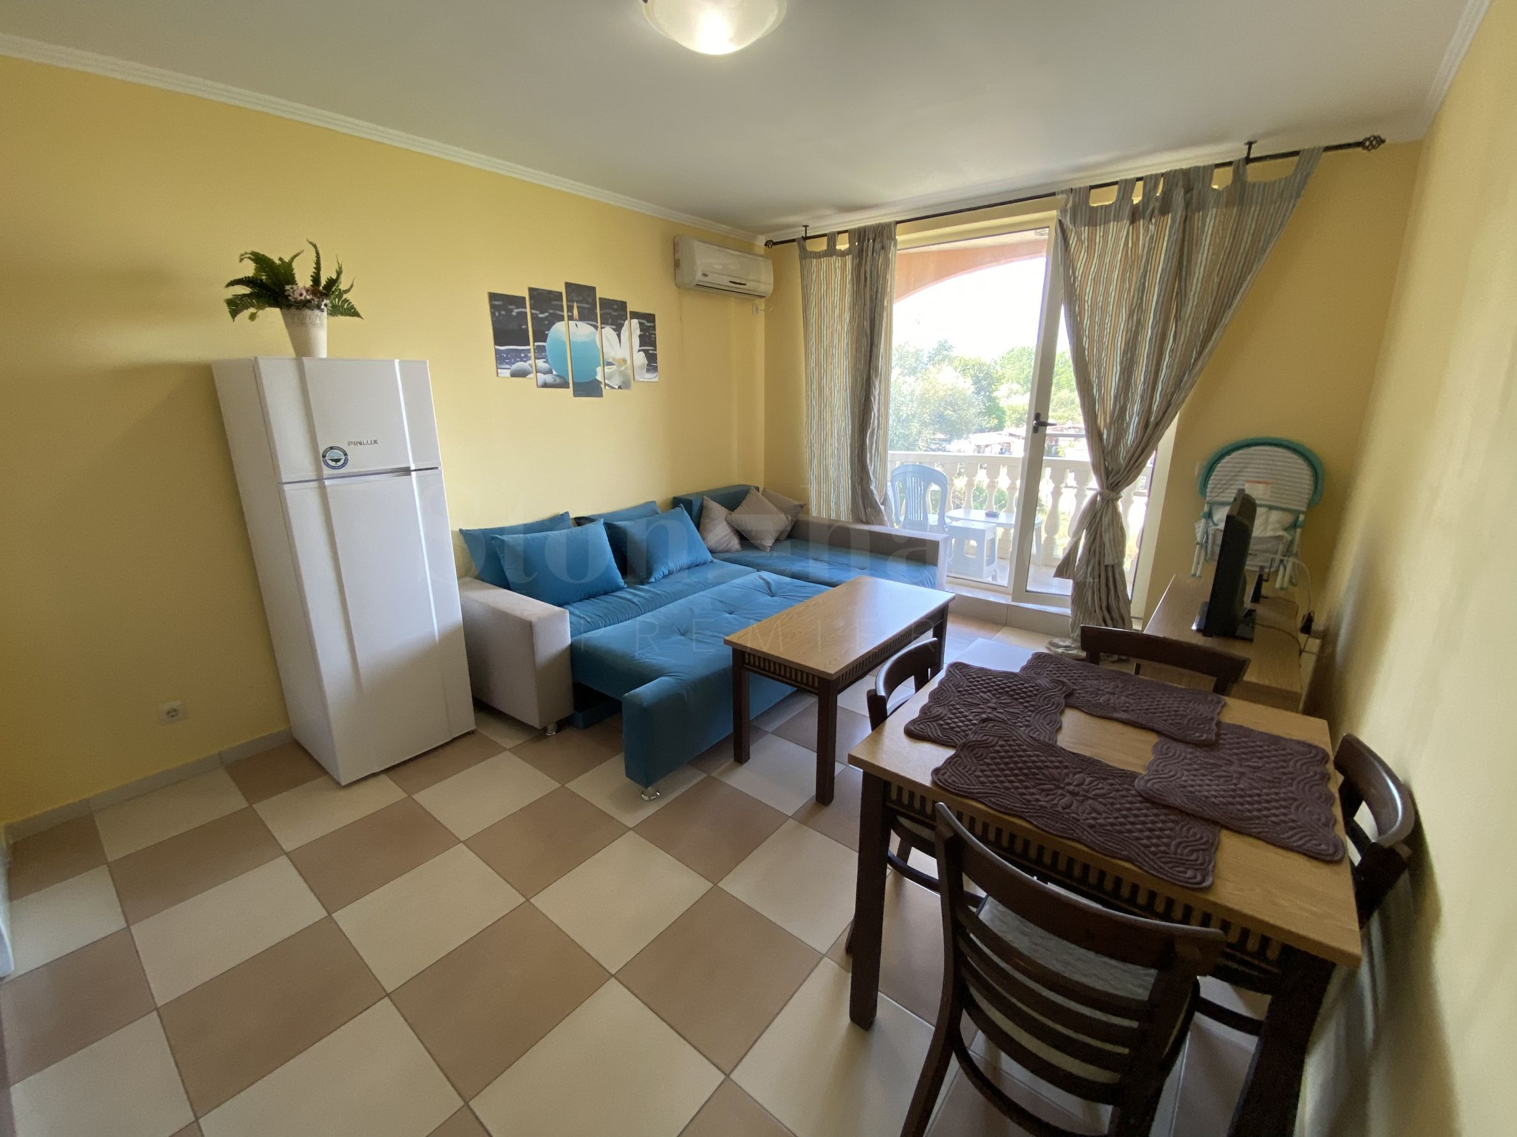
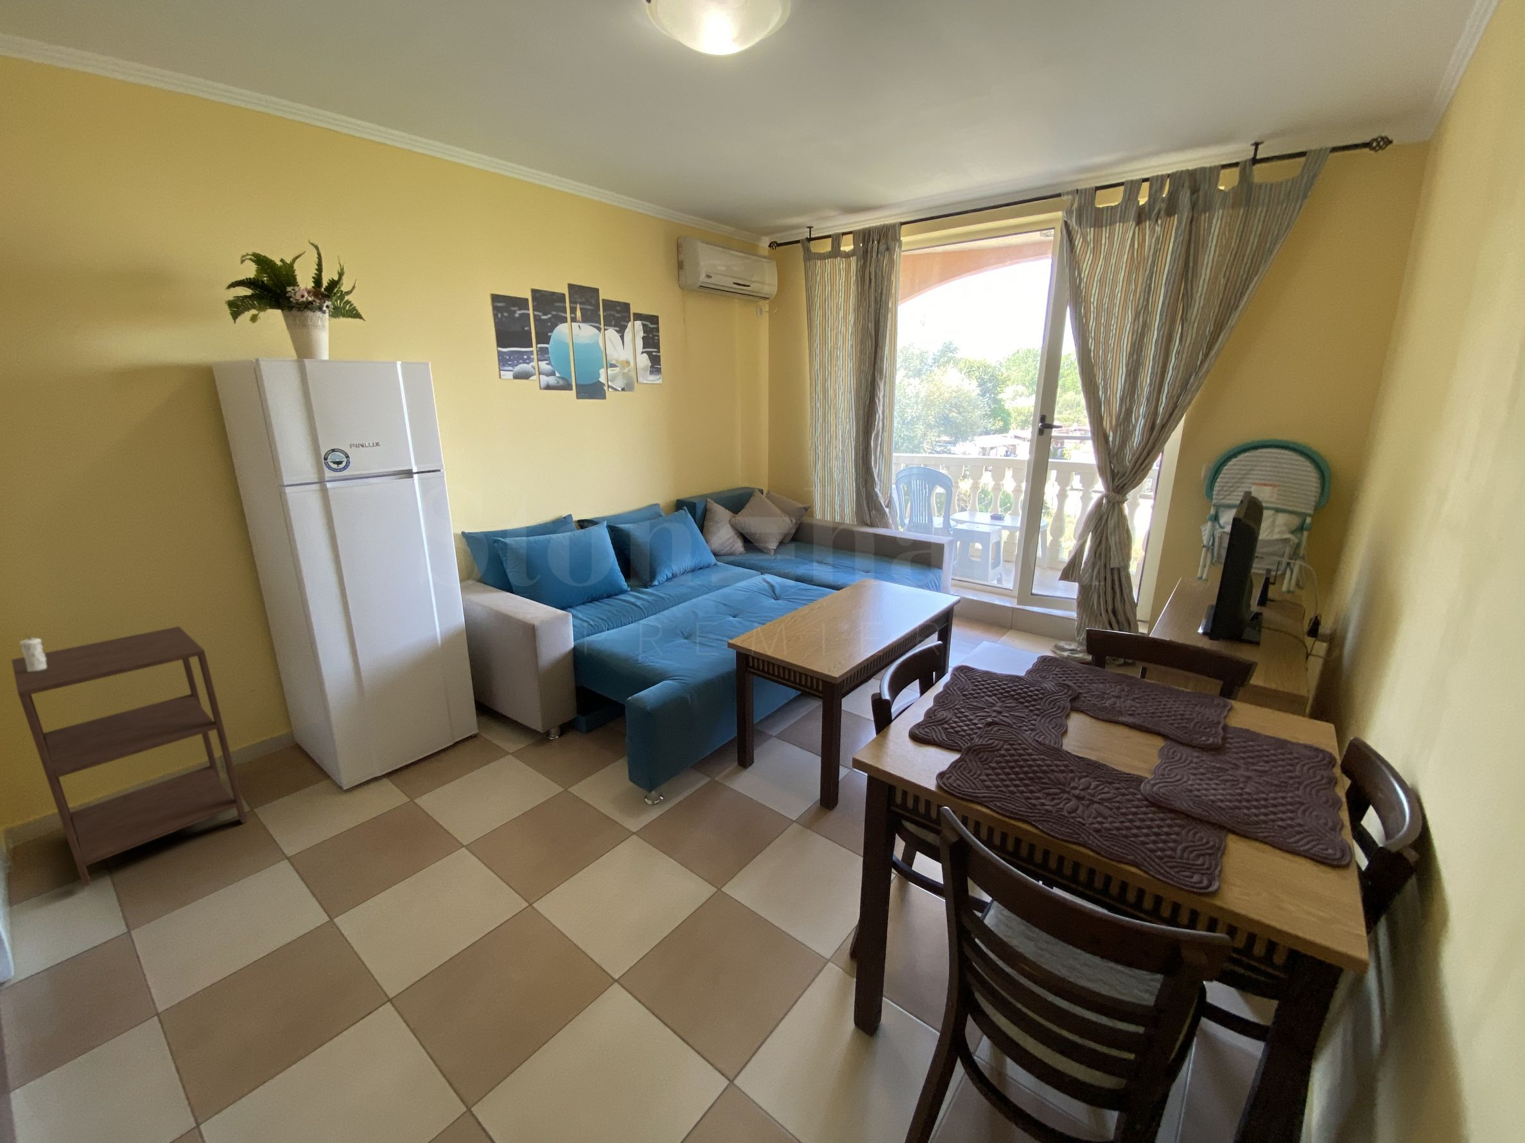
+ candle [19,634,47,672]
+ side table [11,626,247,887]
